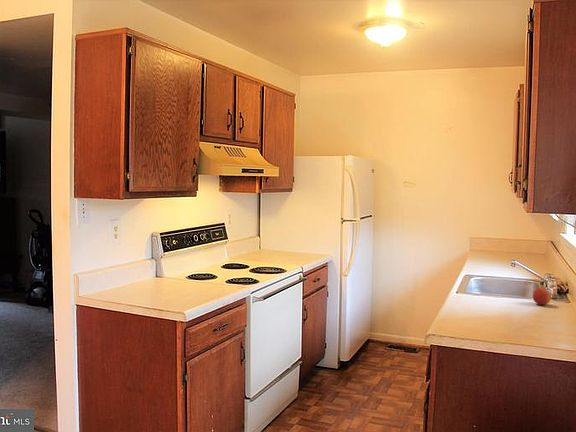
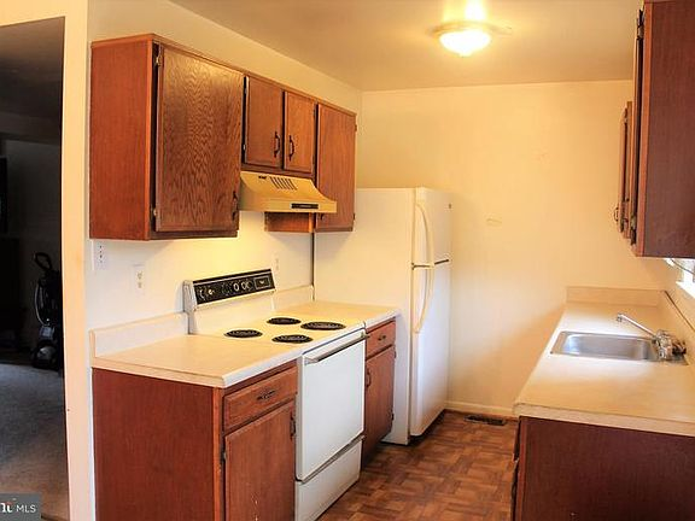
- apple [532,287,552,306]
